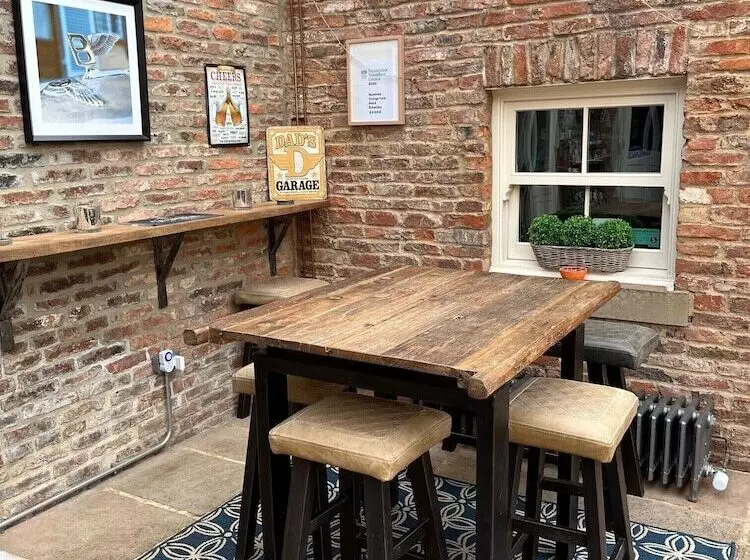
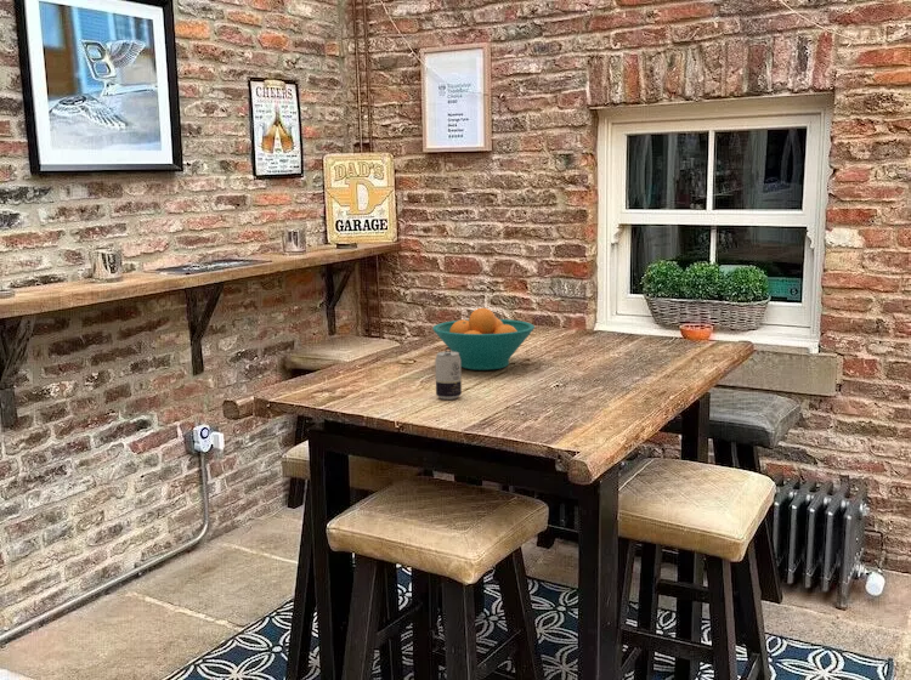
+ fruit bowl [431,307,536,372]
+ beverage can [434,346,463,401]
